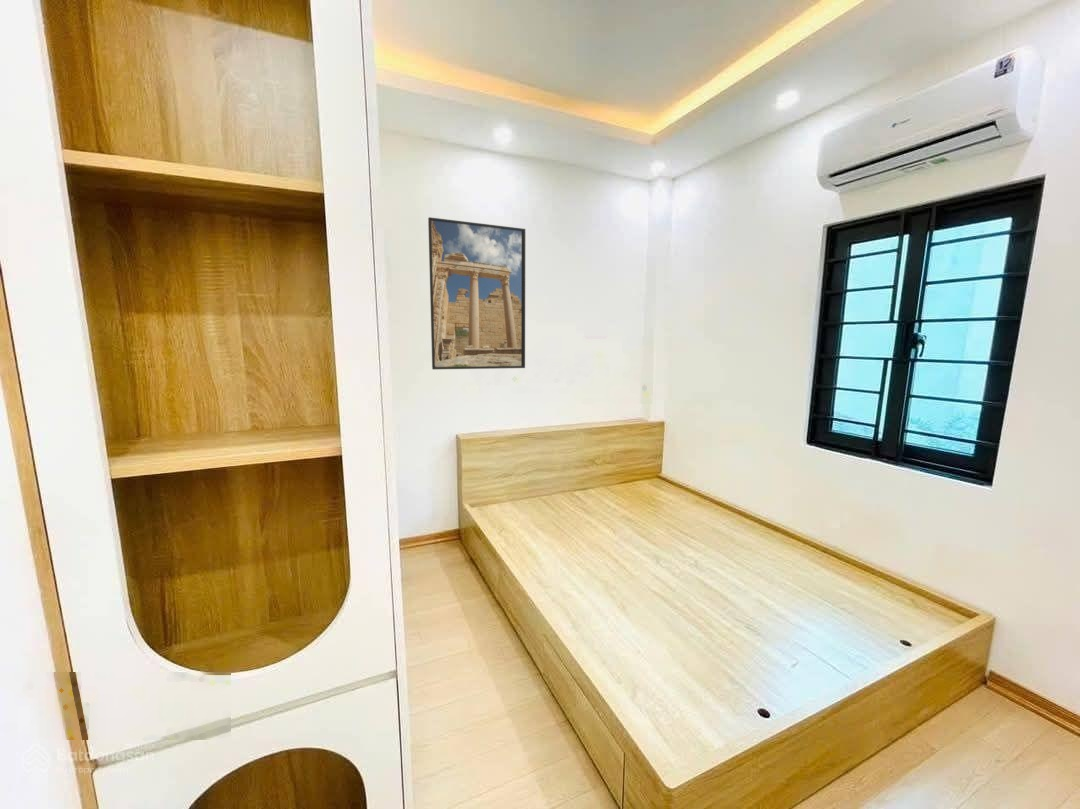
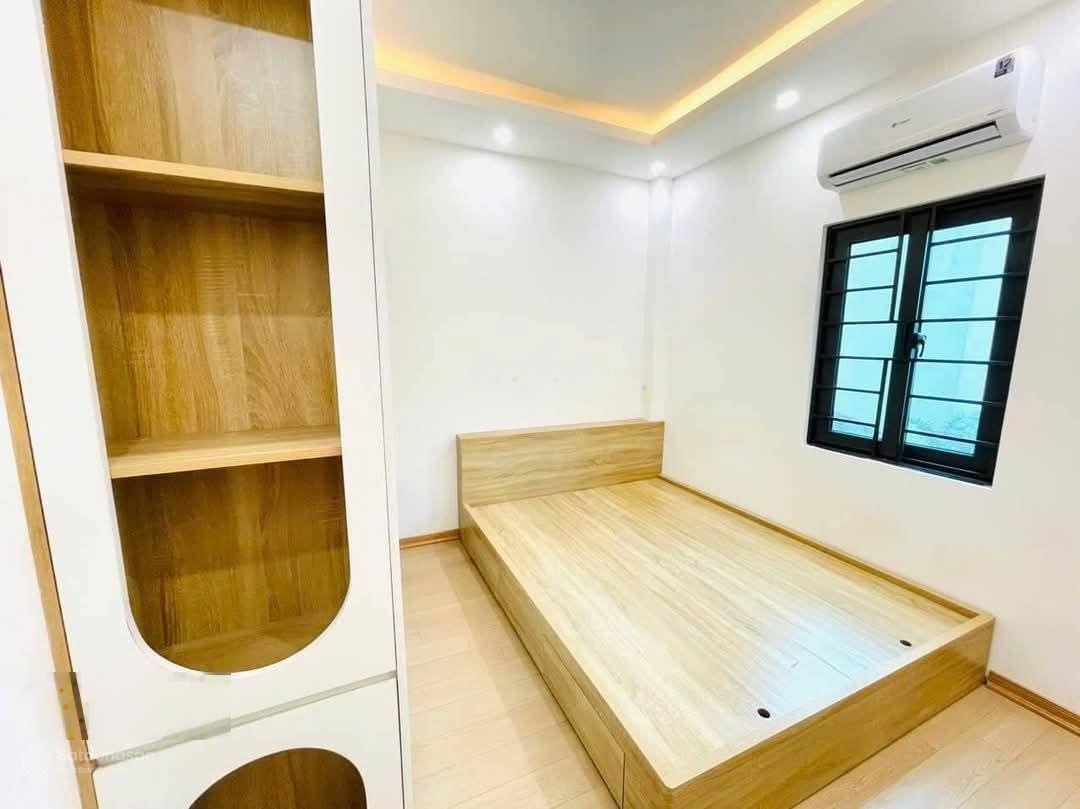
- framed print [427,216,526,370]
